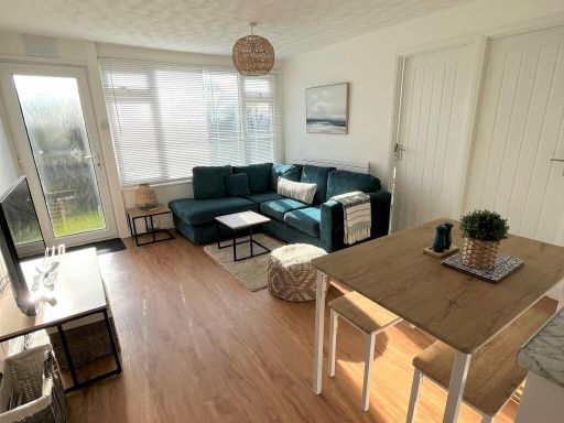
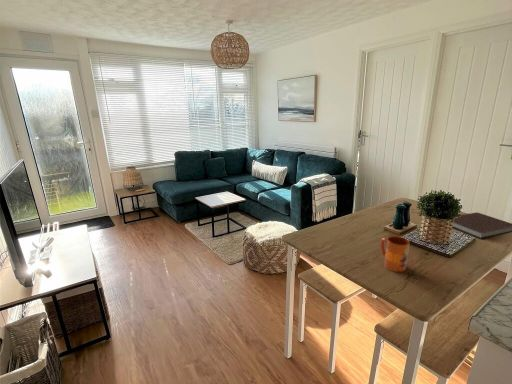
+ mug [379,235,411,273]
+ notebook [451,212,512,240]
